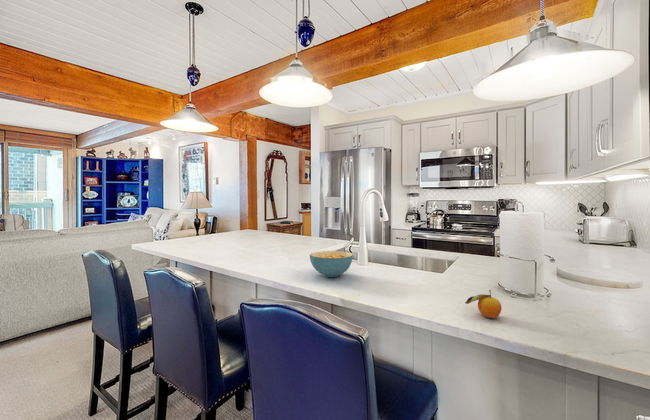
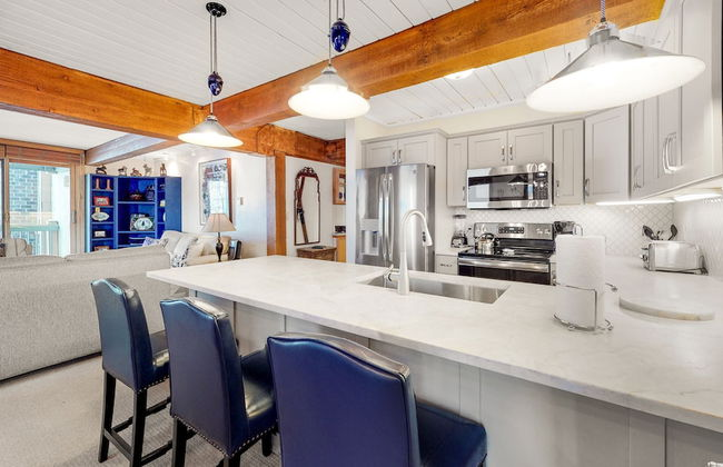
- fruit [464,289,503,319]
- cereal bowl [309,250,354,278]
